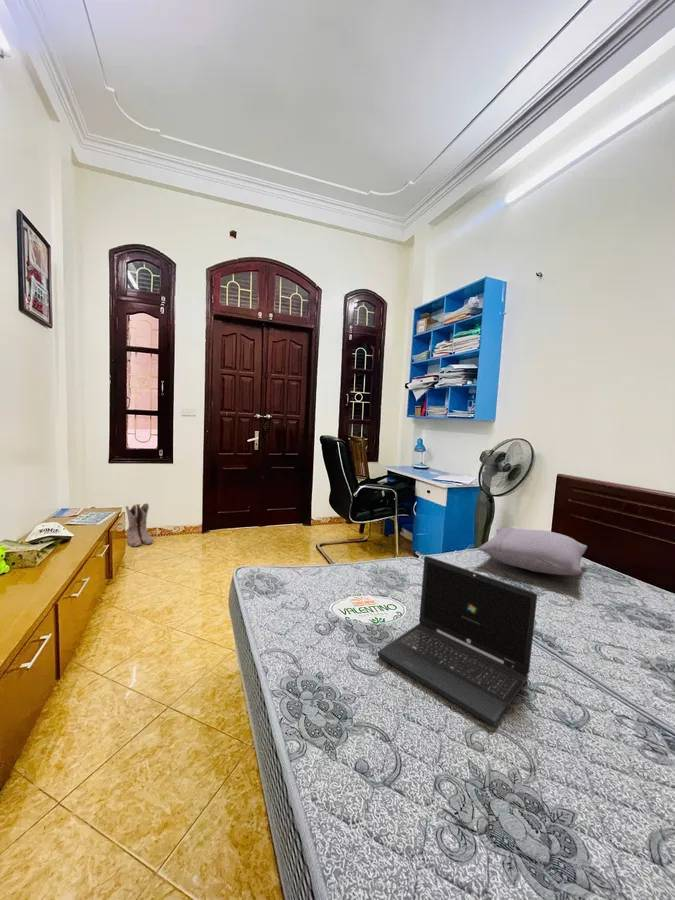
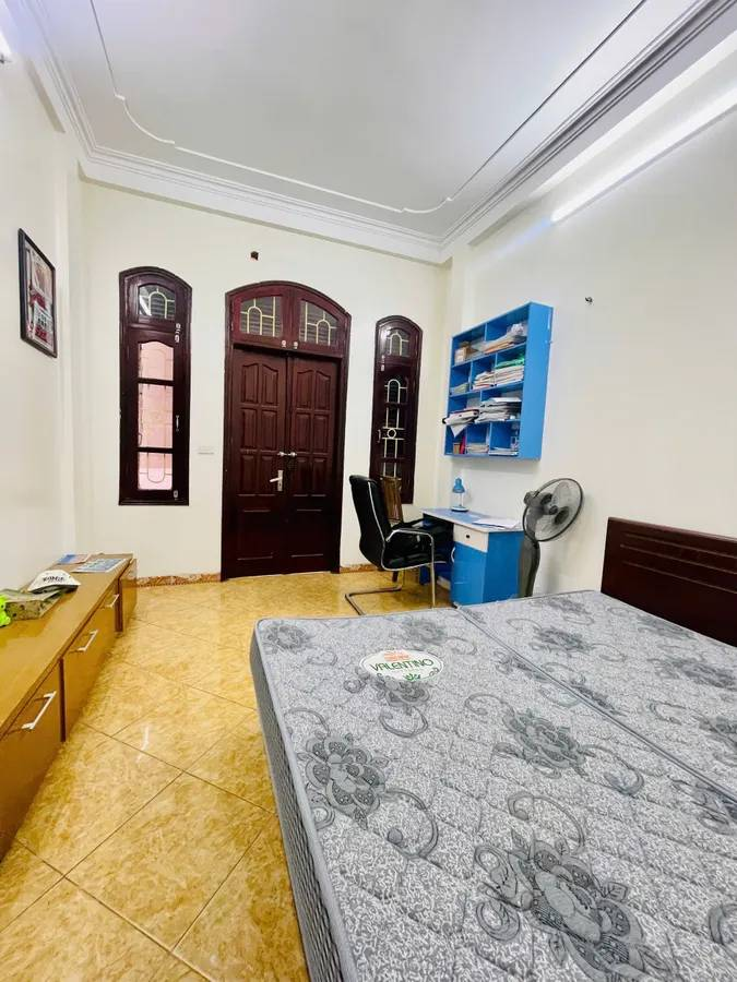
- pillow [477,527,588,576]
- boots [125,502,154,547]
- laptop [377,555,538,727]
